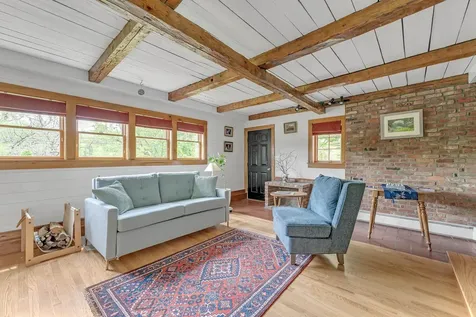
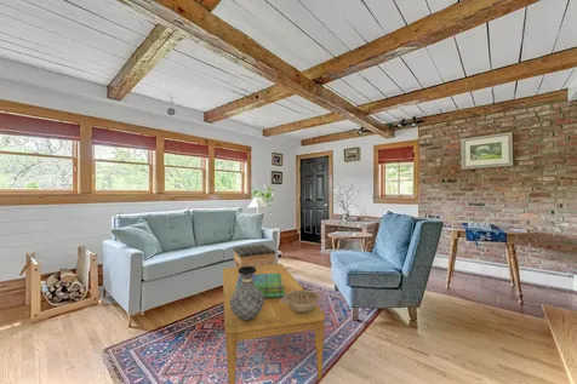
+ vase [230,265,264,320]
+ footstool [232,243,278,268]
+ decorative bowl [280,288,322,313]
+ stack of books [235,274,285,299]
+ coffee table [222,263,326,384]
